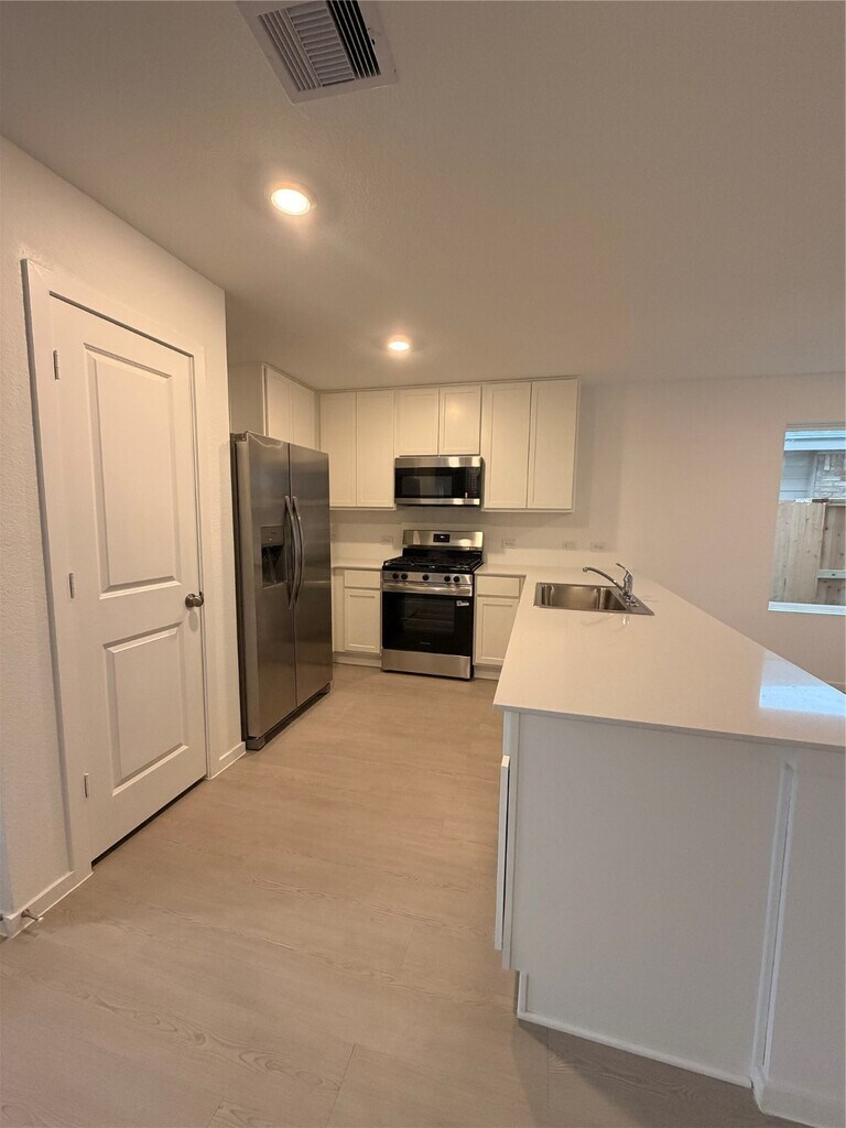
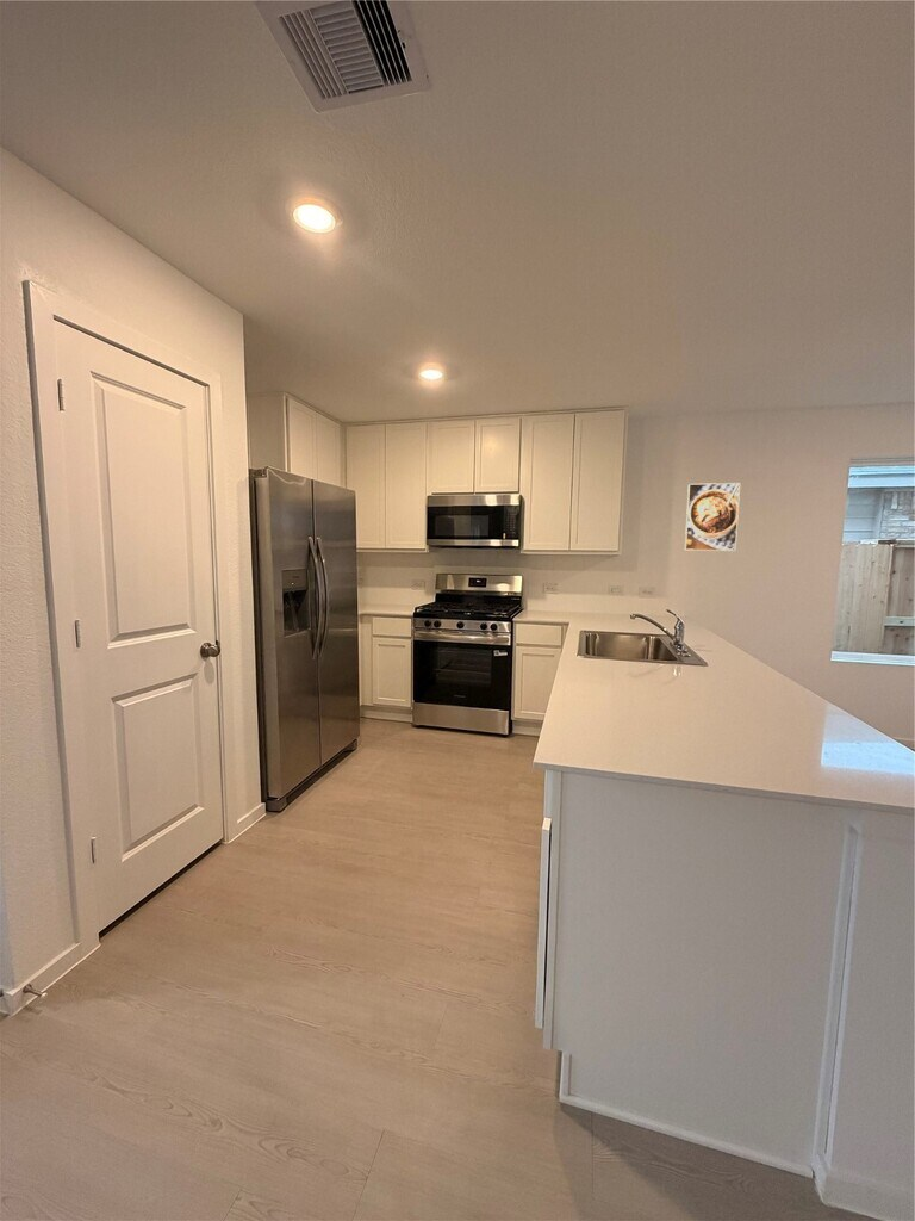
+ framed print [684,482,741,552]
